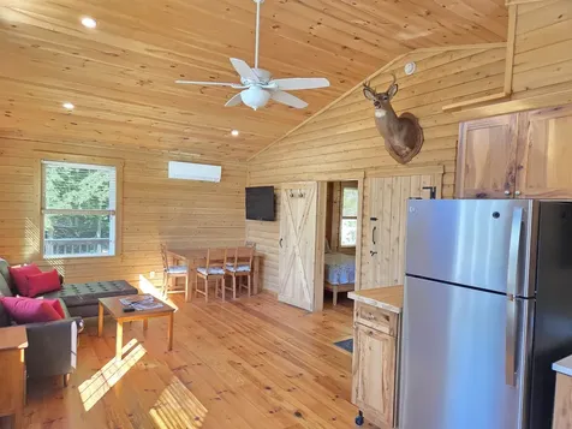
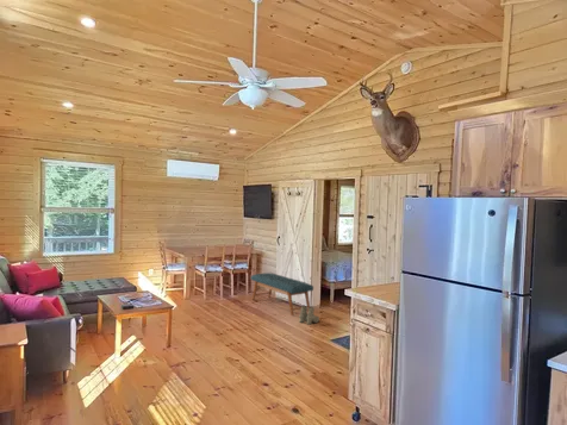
+ bench [250,271,314,317]
+ boots [298,305,320,326]
